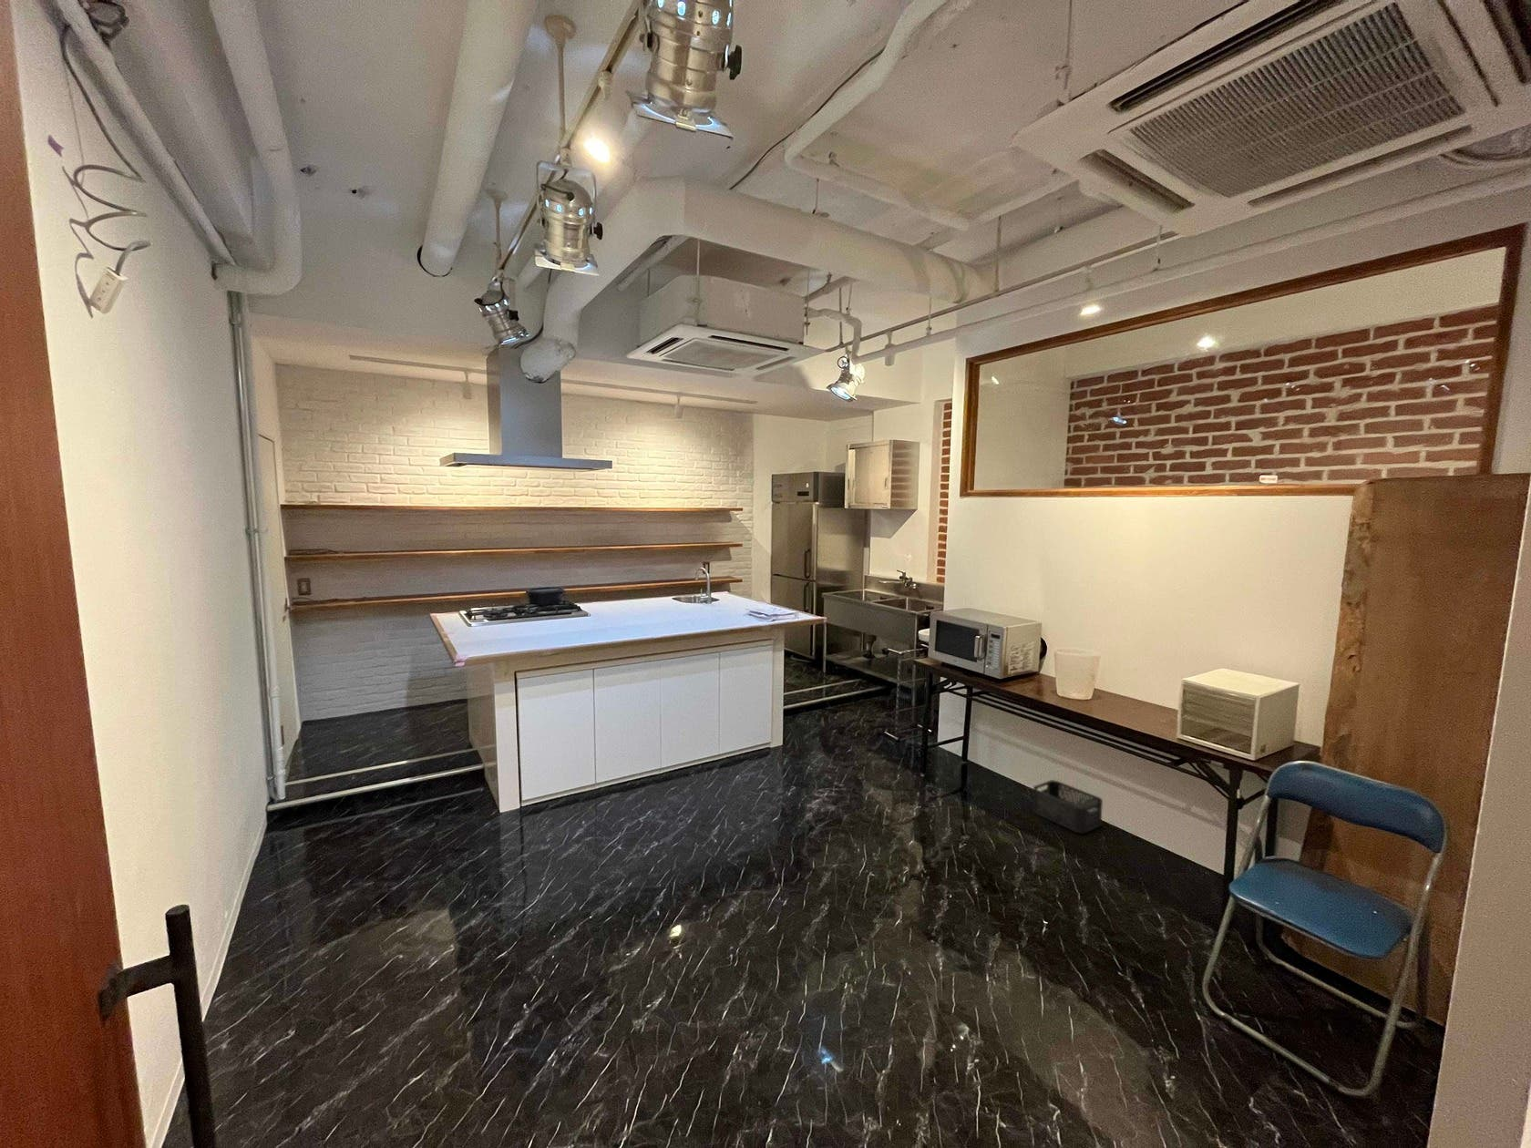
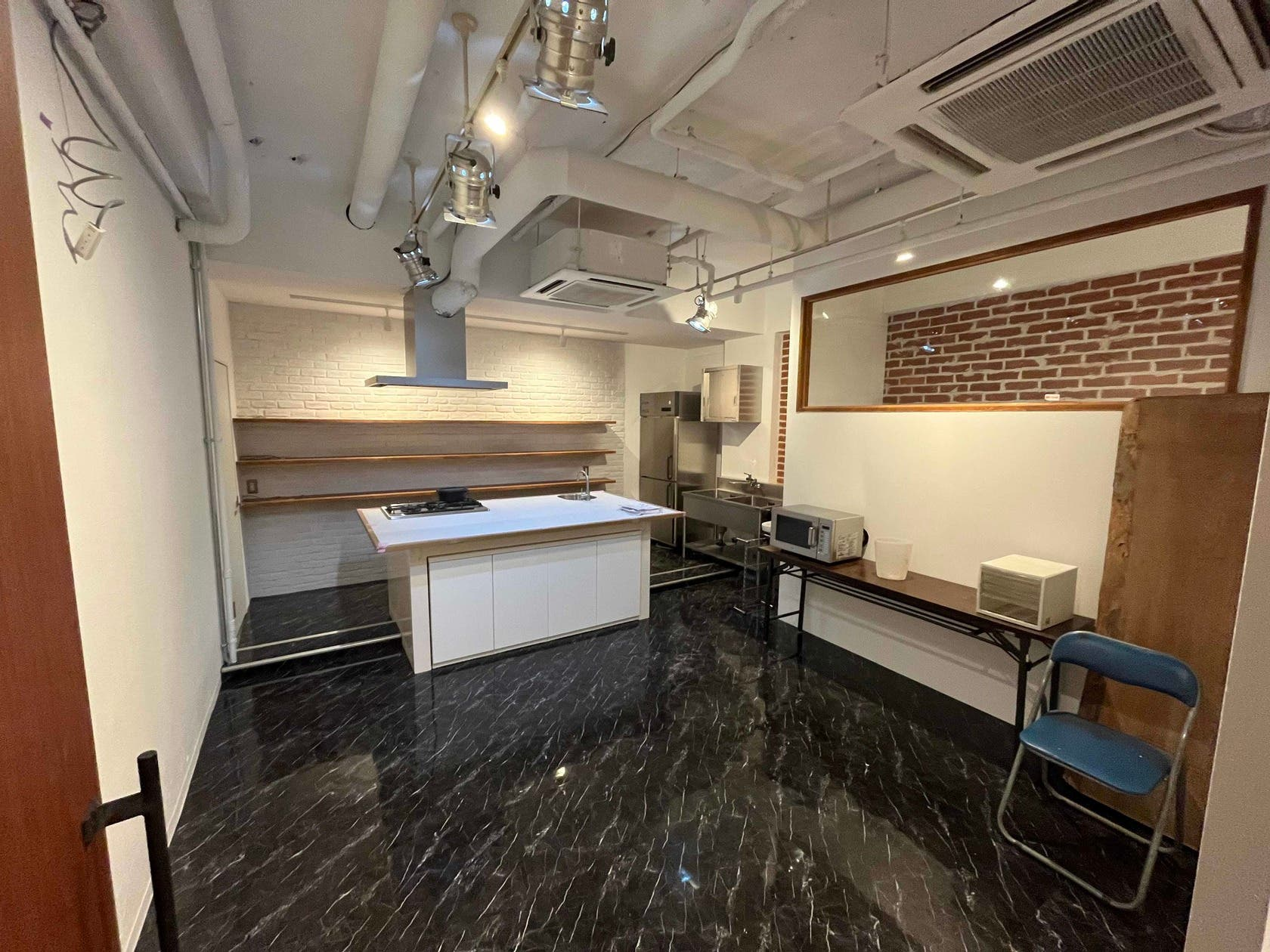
- storage bin [1032,779,1103,834]
